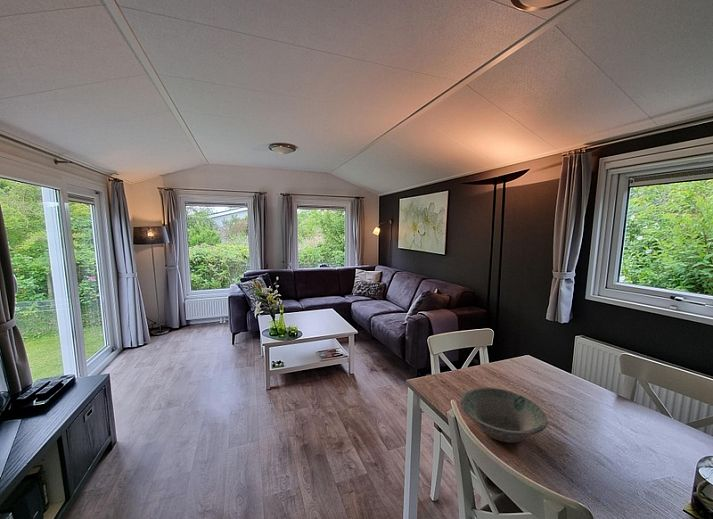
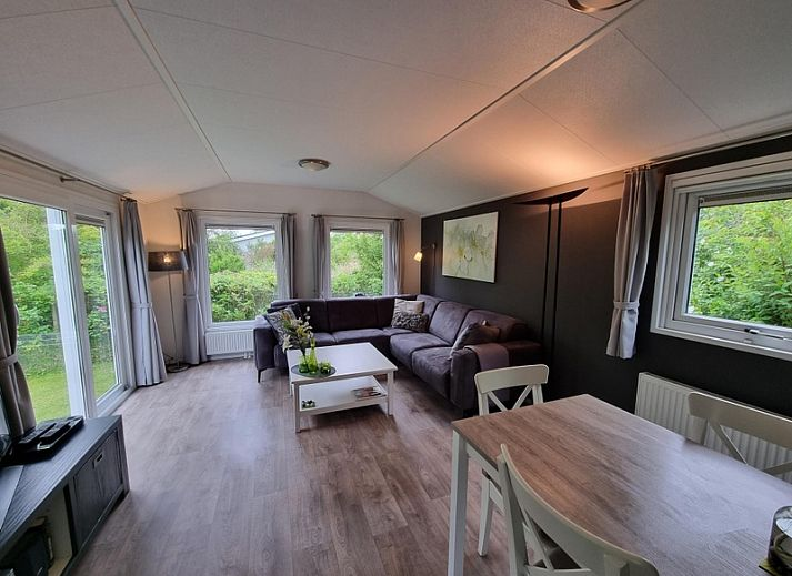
- bowl [459,386,549,443]
